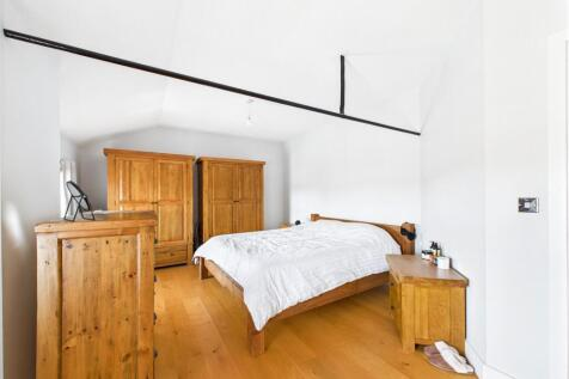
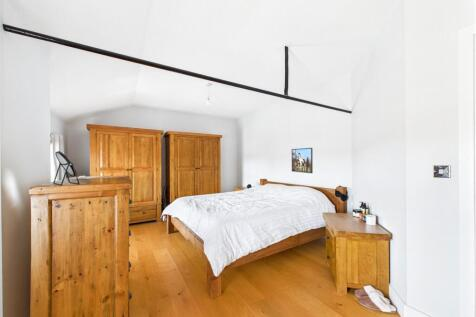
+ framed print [291,147,314,174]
